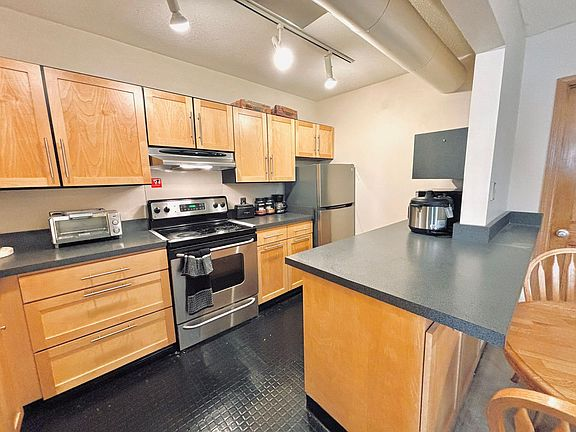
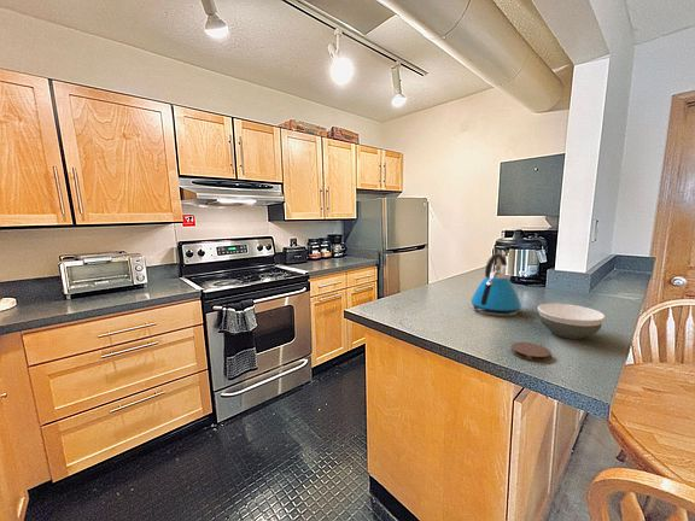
+ coaster [510,341,551,363]
+ bowl [537,303,607,340]
+ kettle [469,252,522,317]
